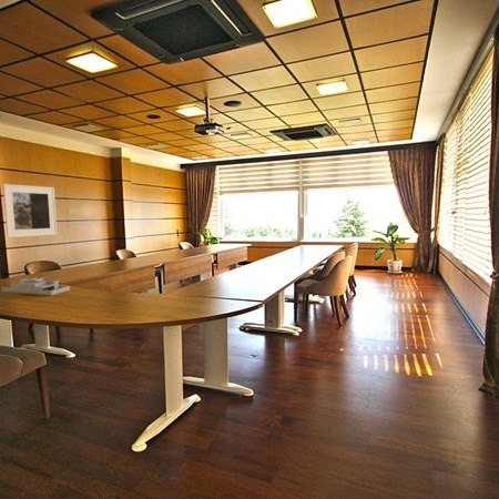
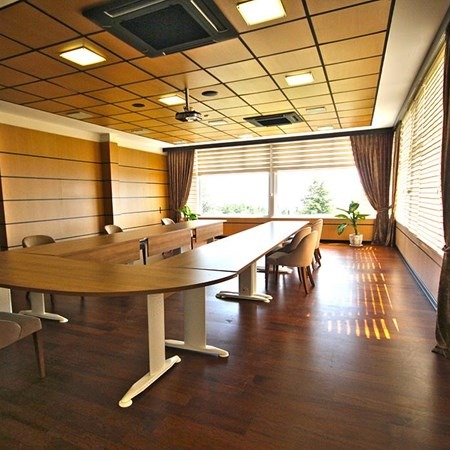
- desk organizer [0,276,71,296]
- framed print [2,183,58,238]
